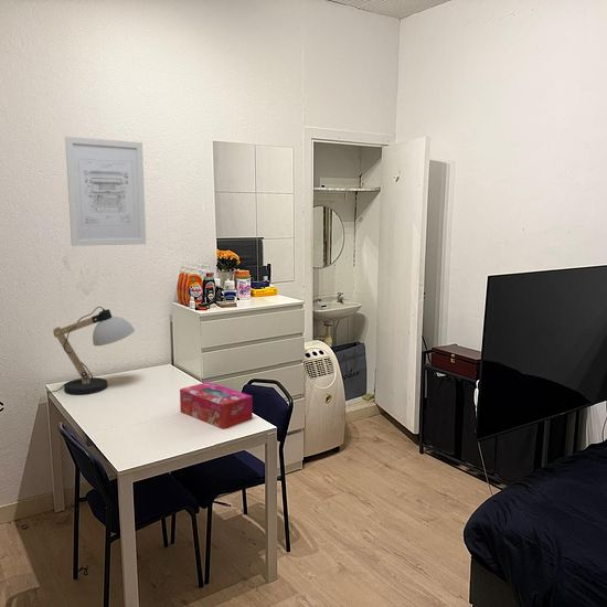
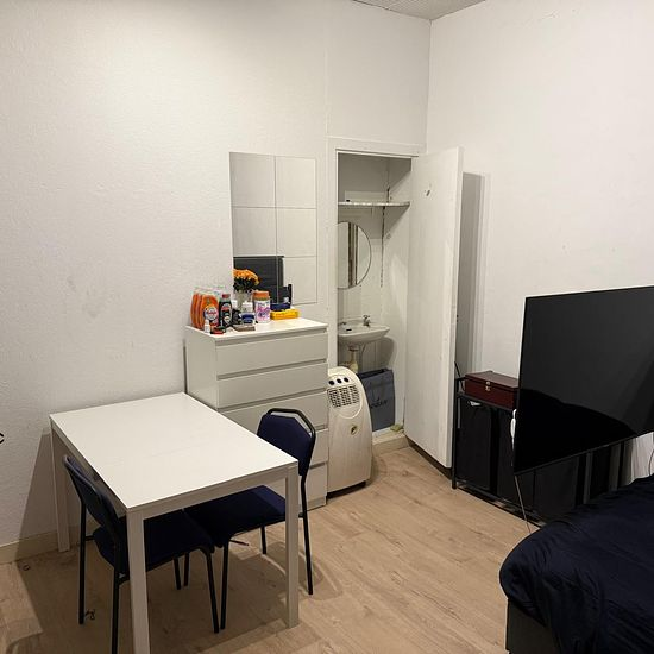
- wall art [64,136,147,247]
- desk lamp [46,306,136,396]
- tissue box [179,381,254,430]
